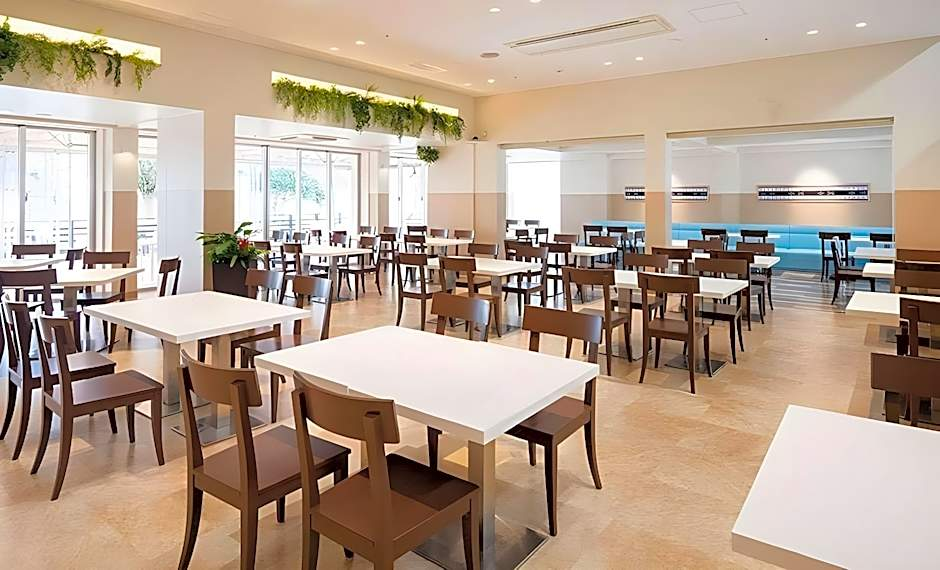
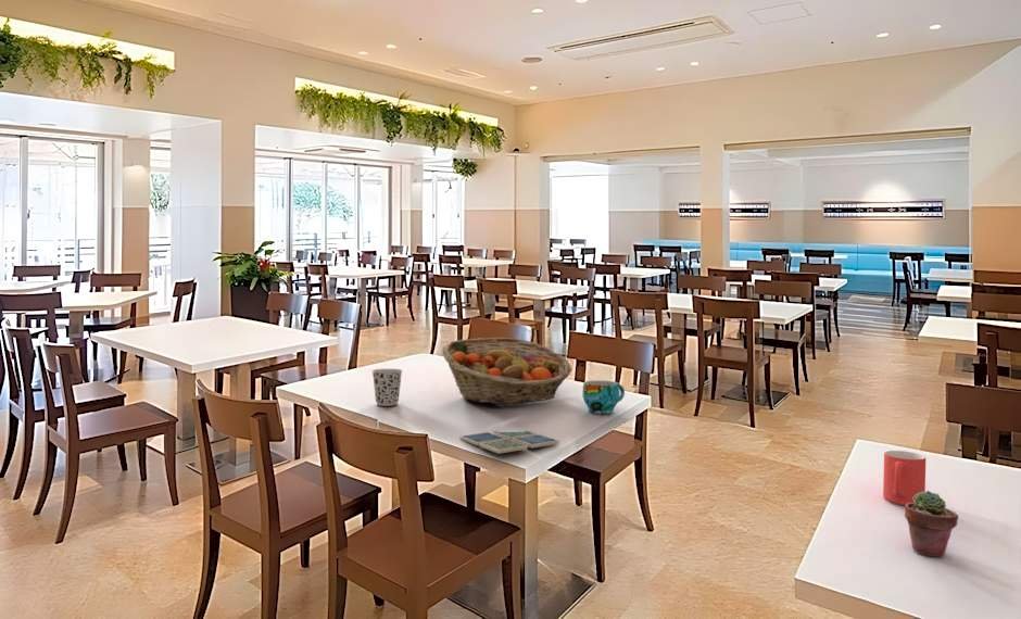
+ cup [582,379,626,415]
+ drink coaster [458,429,560,455]
+ cup [371,368,404,407]
+ fruit basket [441,337,572,405]
+ potted succulent [904,490,959,557]
+ mug [882,450,927,506]
